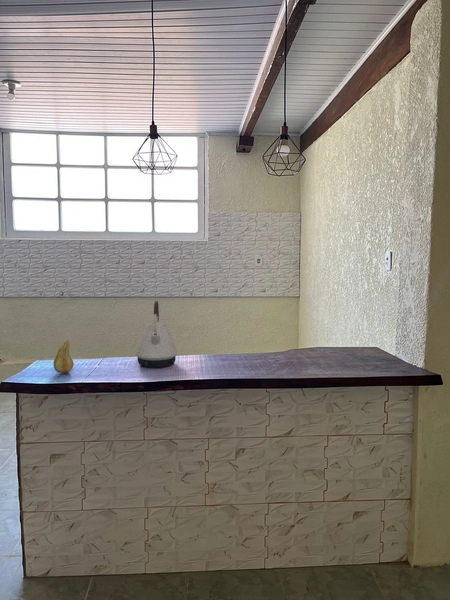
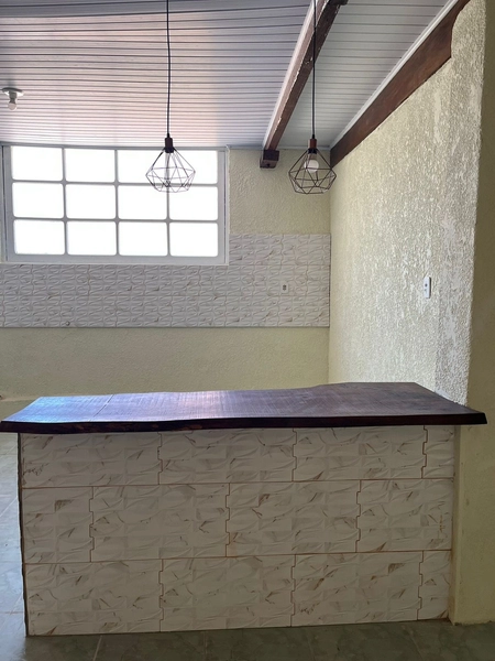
- kettle [135,300,178,369]
- fruit [52,339,74,374]
